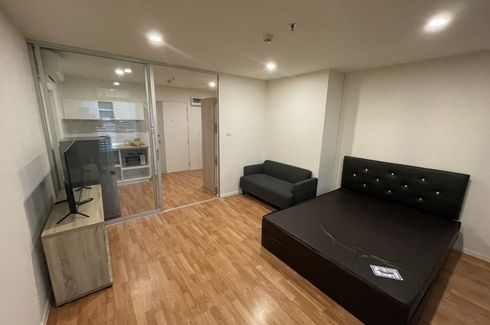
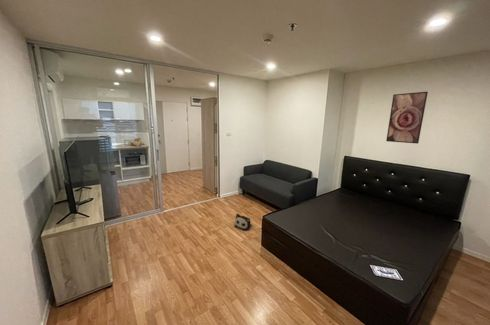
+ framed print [385,91,429,144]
+ plush toy [234,213,253,231]
